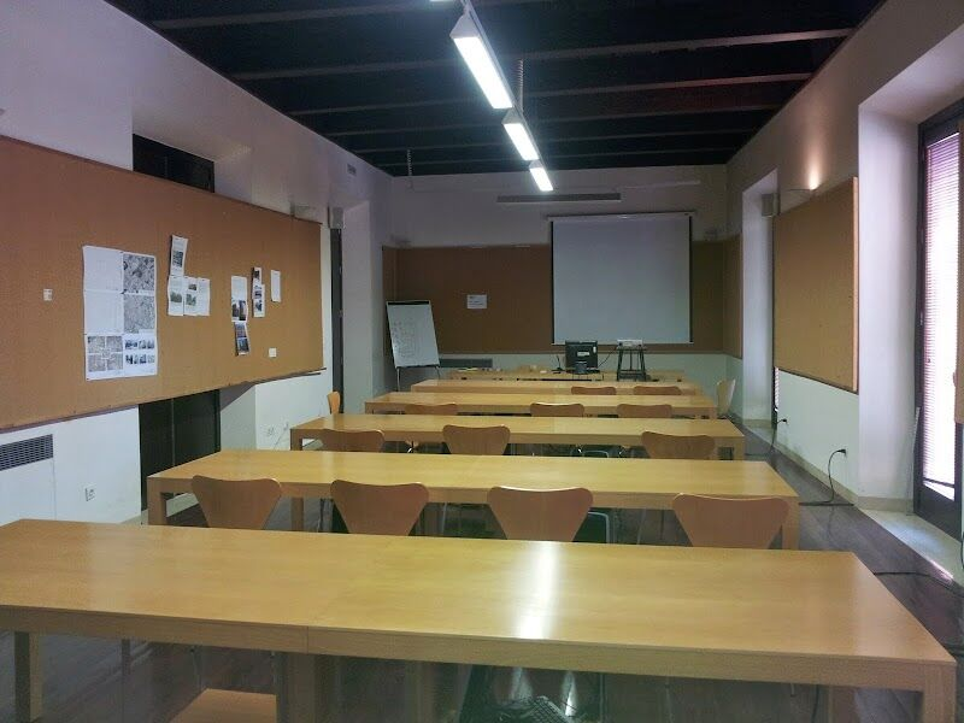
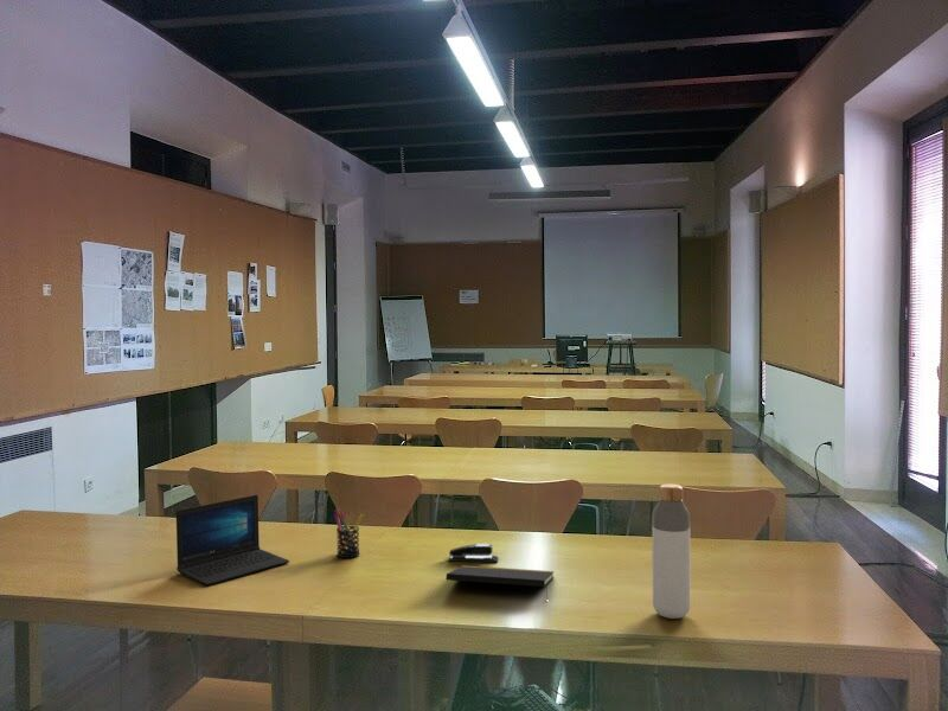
+ bottle [652,482,691,620]
+ stapler [447,543,500,564]
+ pen holder [332,508,364,559]
+ laptop [175,494,290,587]
+ notepad [446,564,555,598]
